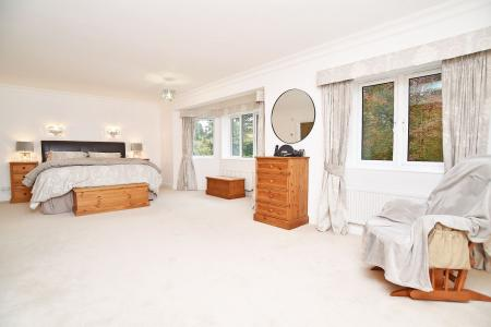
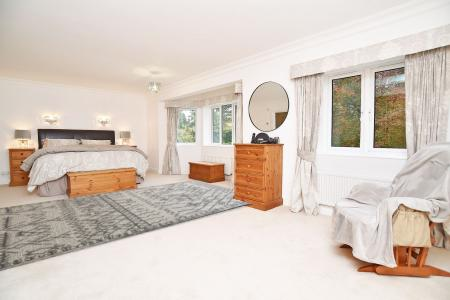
+ rug [0,179,250,272]
